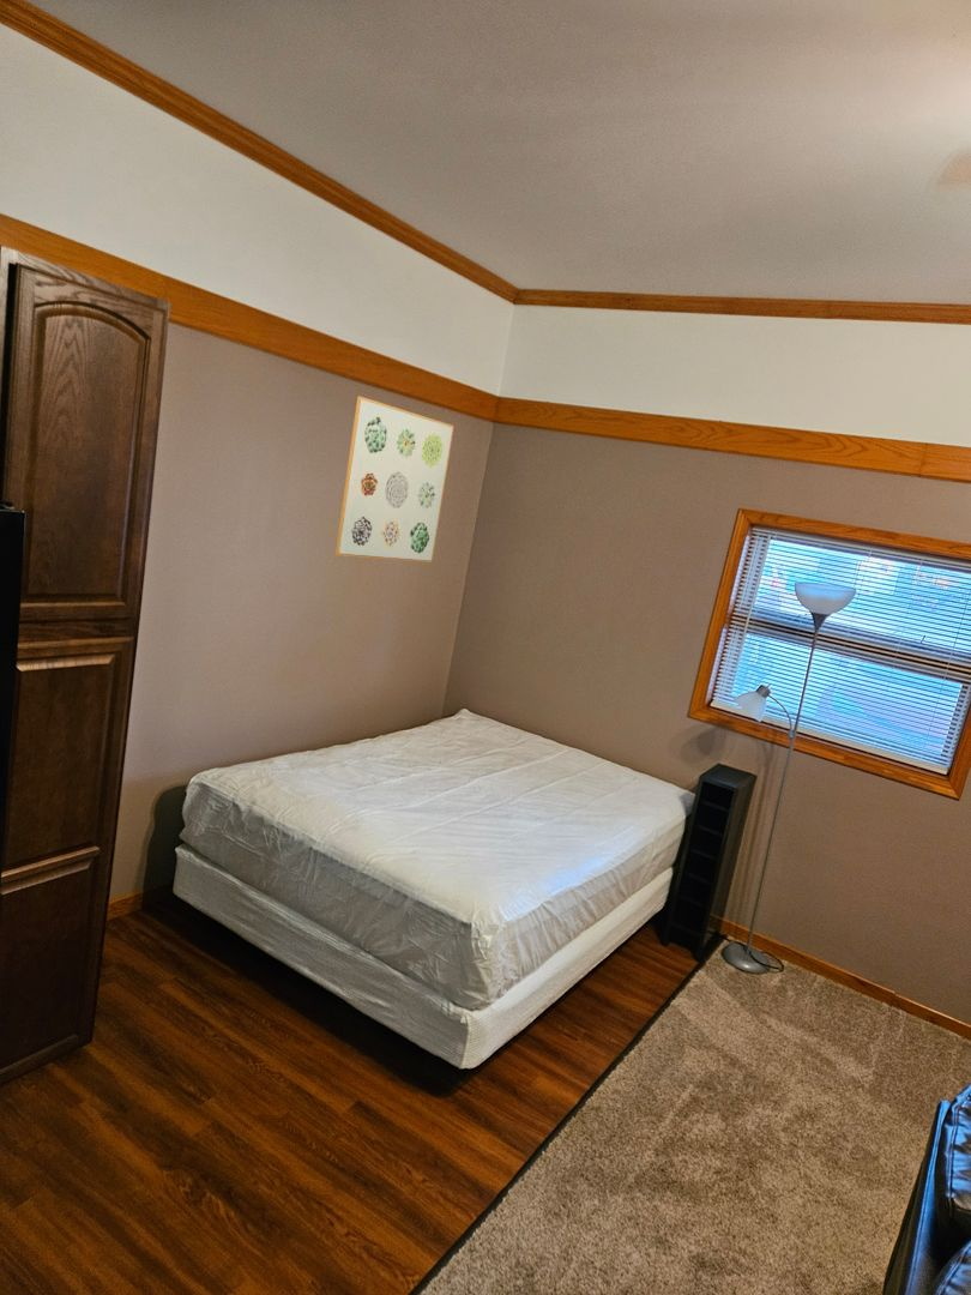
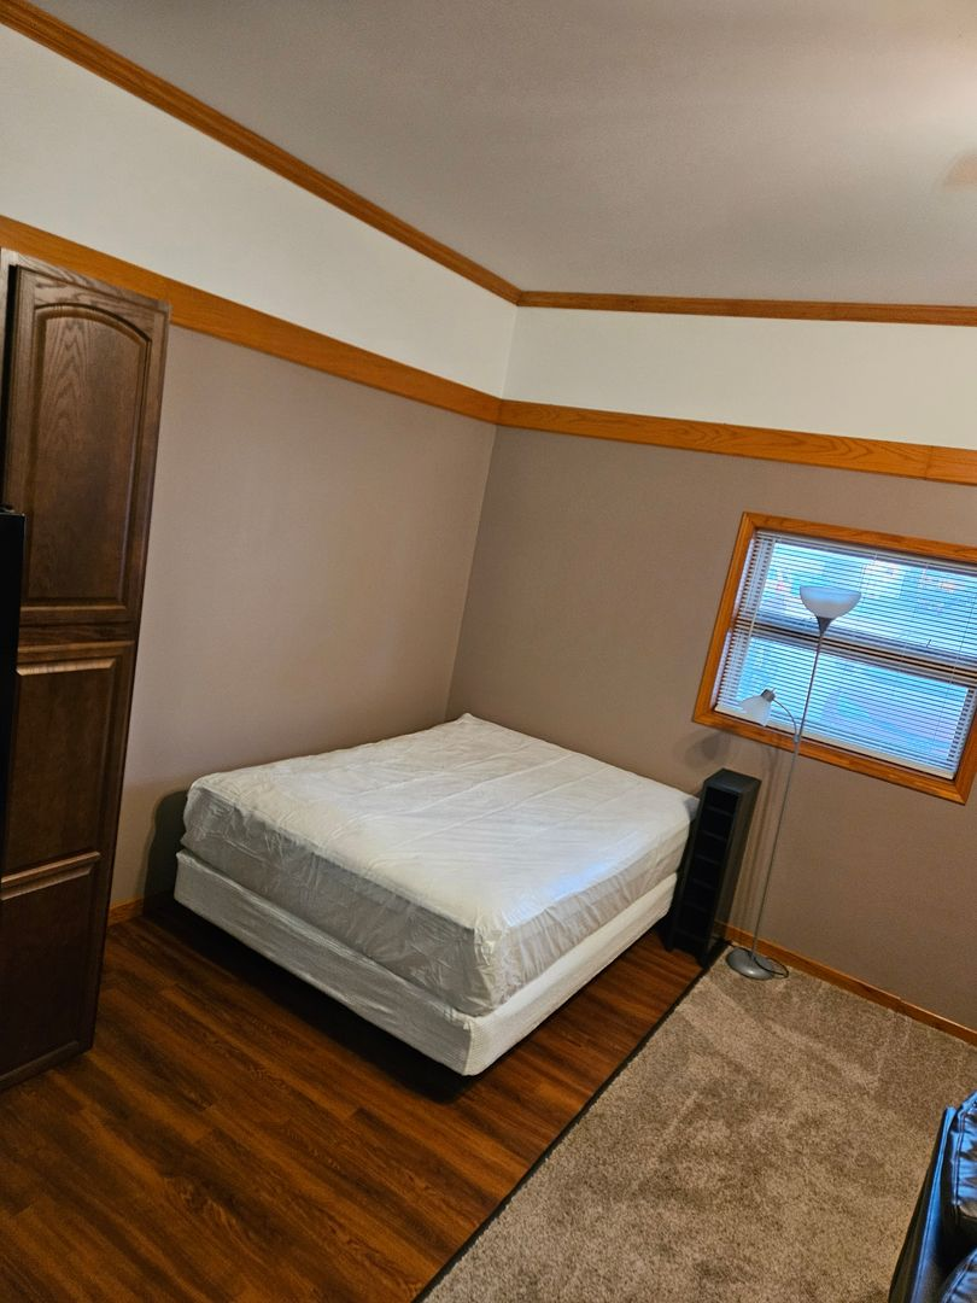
- wall art [334,396,454,564]
